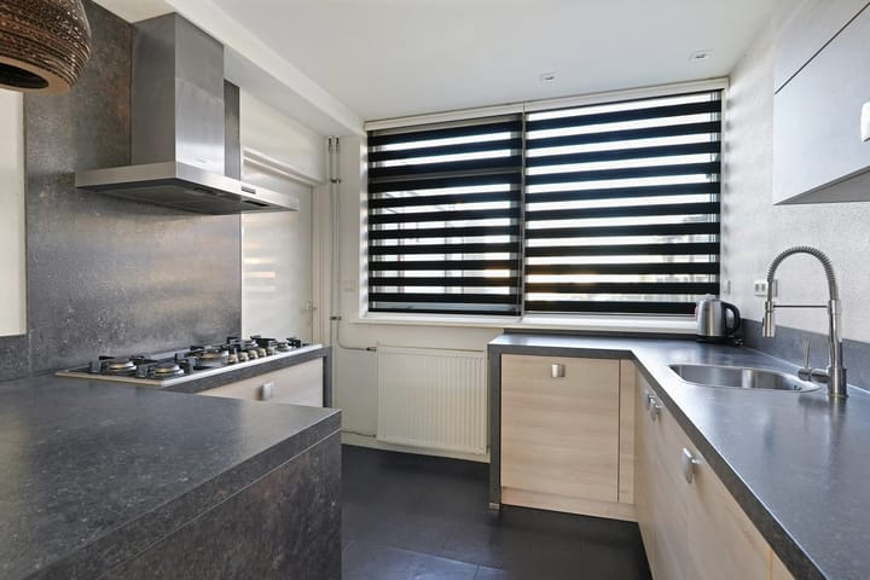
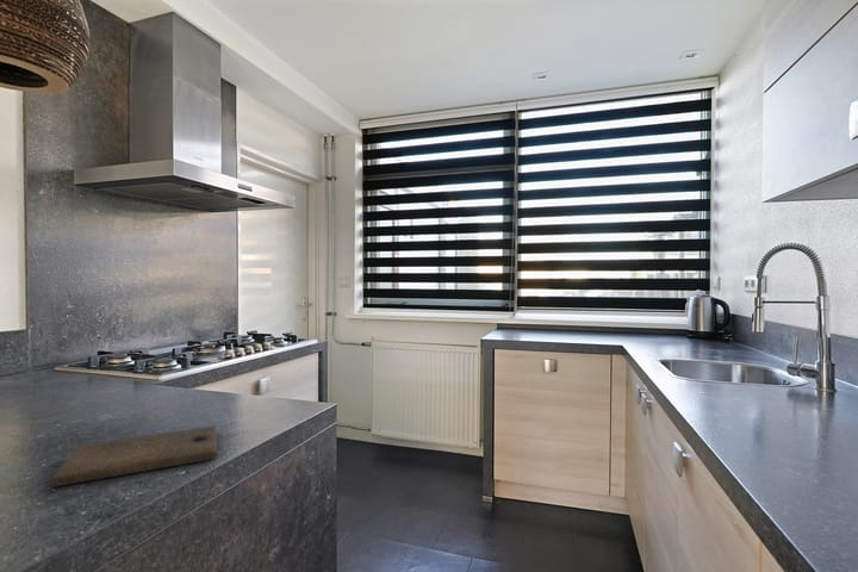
+ cutting board [50,425,218,489]
